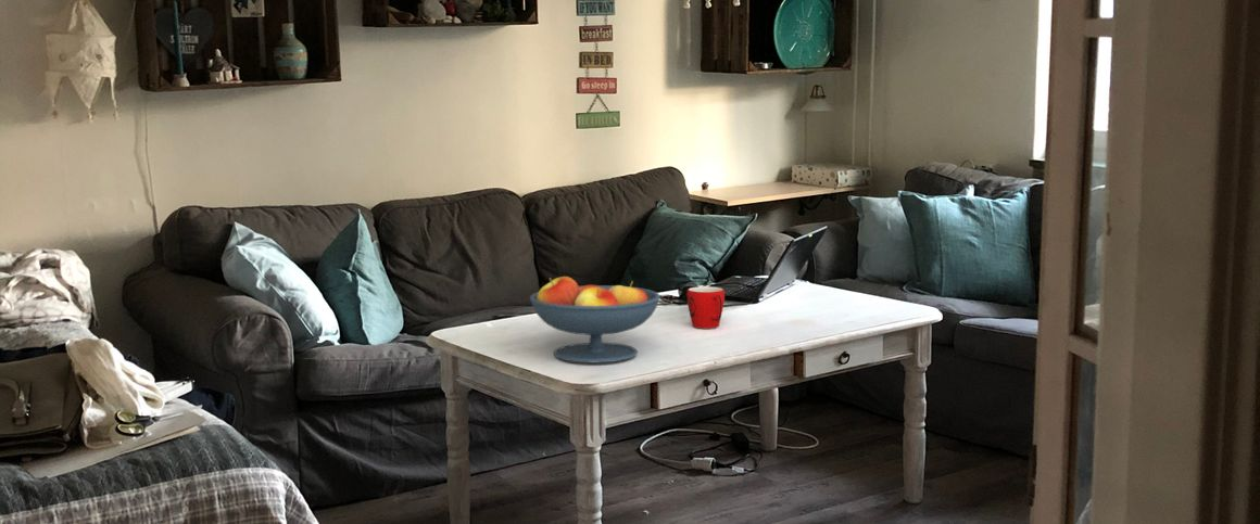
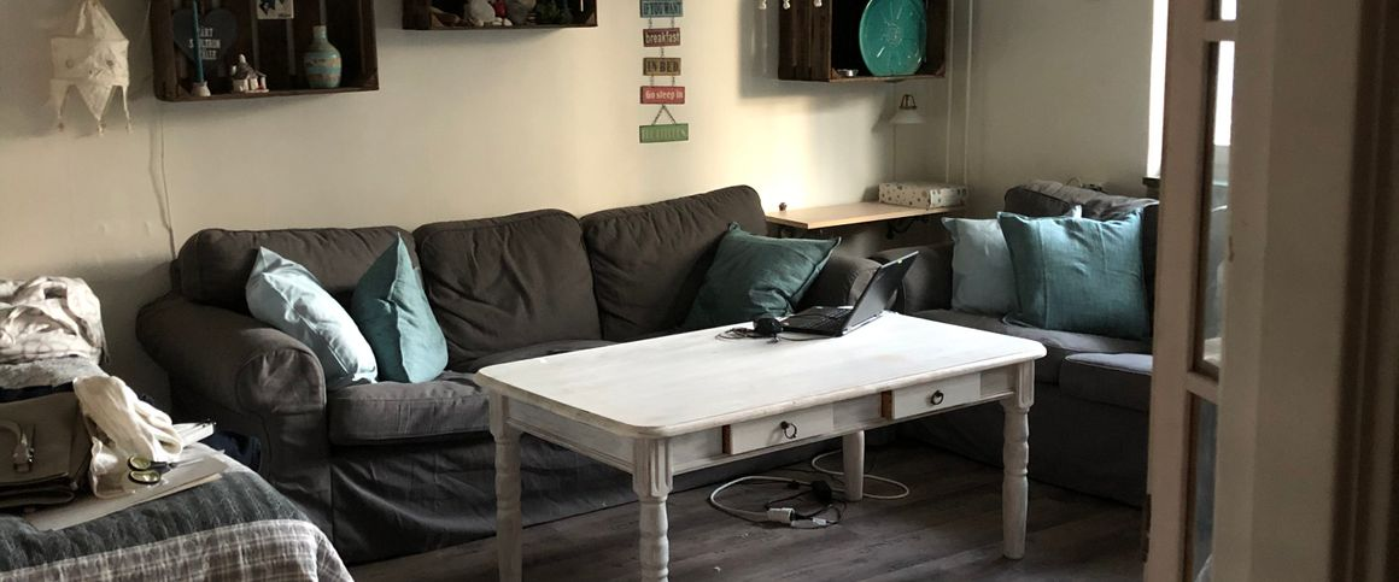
- fruit bowl [529,276,662,363]
- mug [686,285,726,330]
